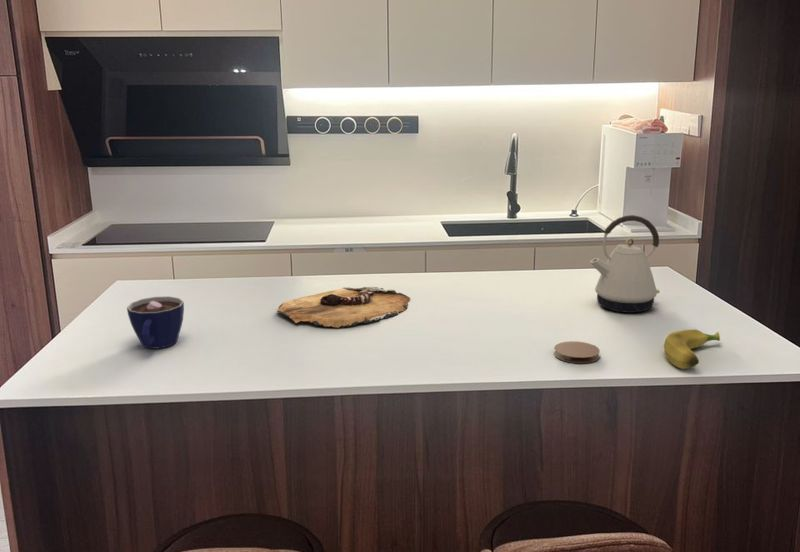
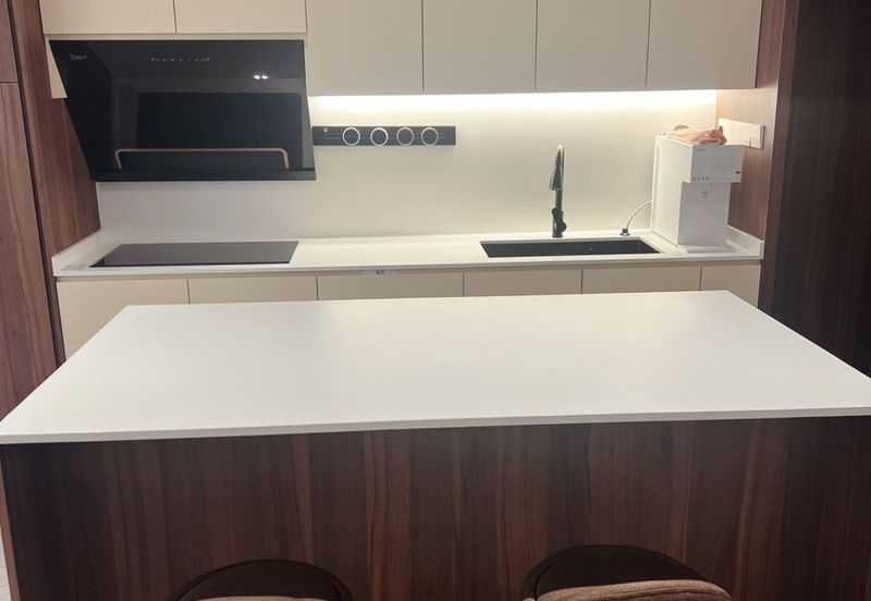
- banana [663,329,721,370]
- cup [126,295,185,350]
- kettle [589,214,661,314]
- coaster [553,340,601,364]
- cutting board [276,286,411,329]
